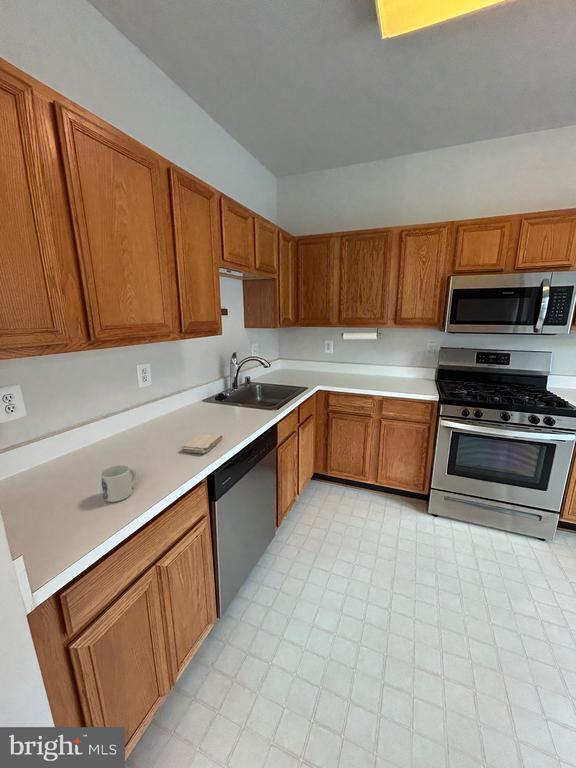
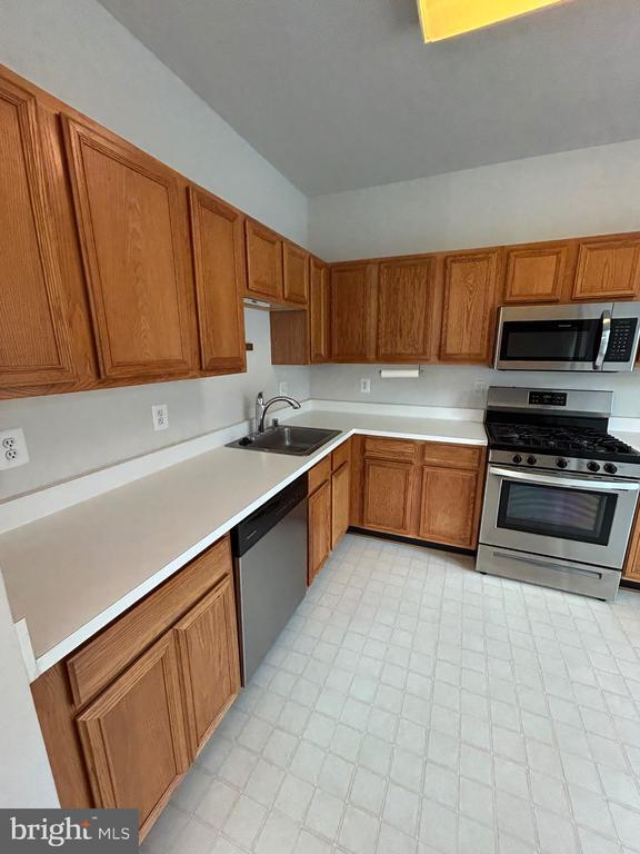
- washcloth [180,433,223,454]
- mug [100,465,139,503]
